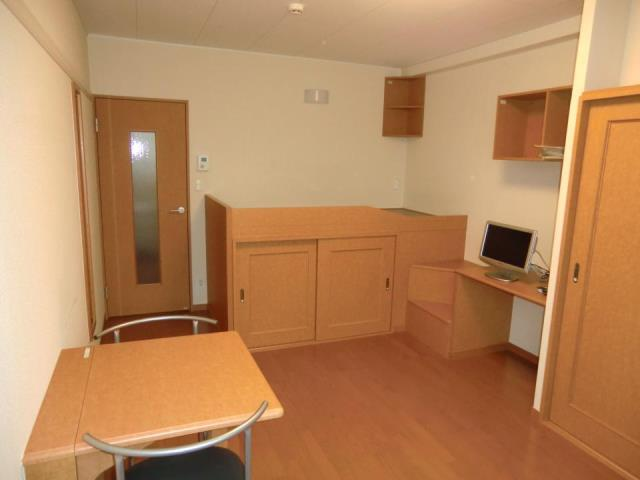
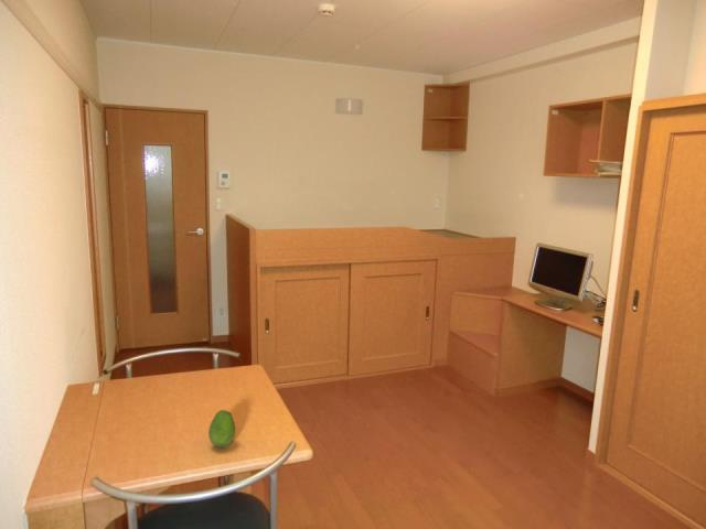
+ fruit [207,409,236,450]
